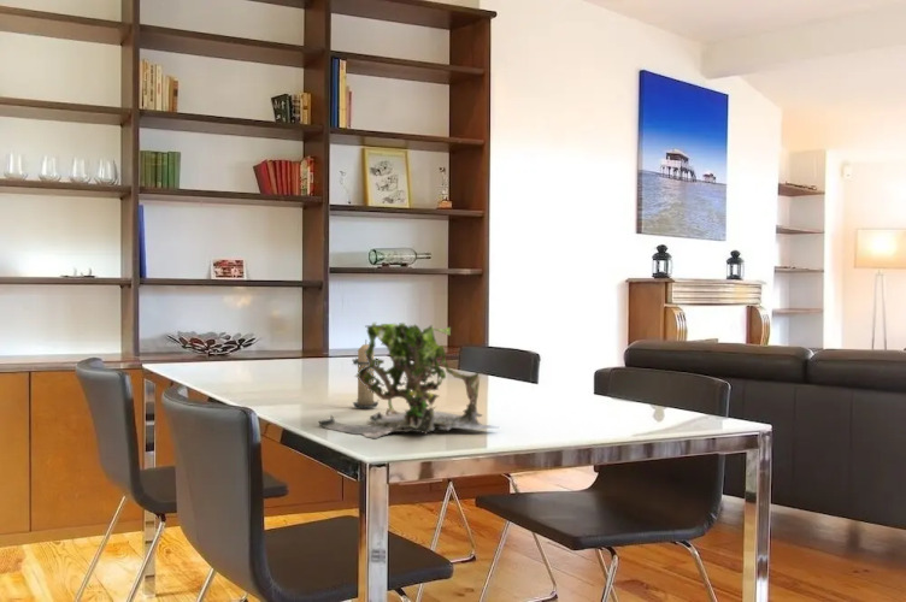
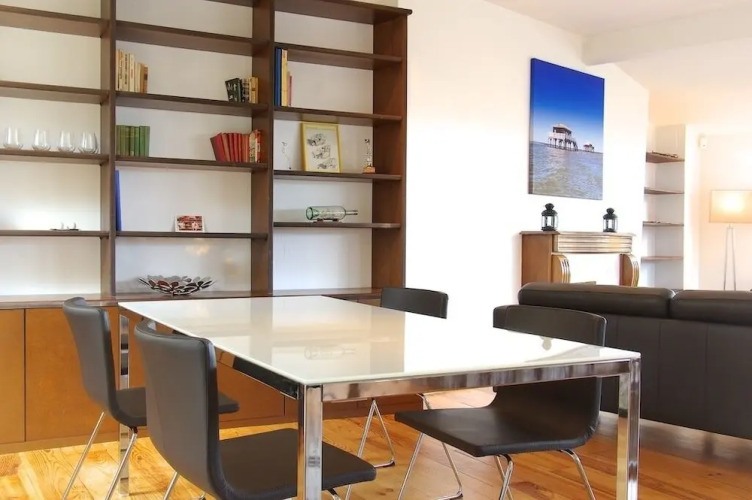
- plant [318,321,499,439]
- candle [352,338,380,409]
